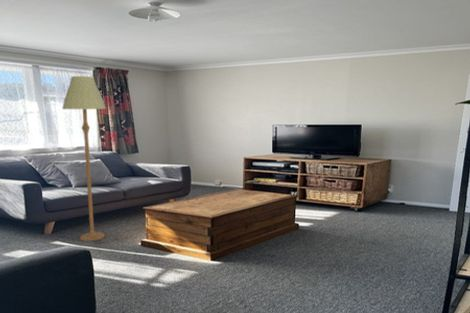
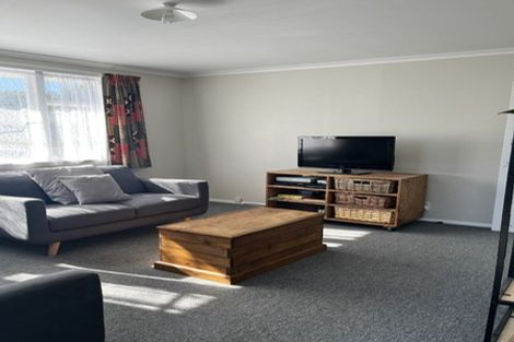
- floor lamp [61,75,107,242]
